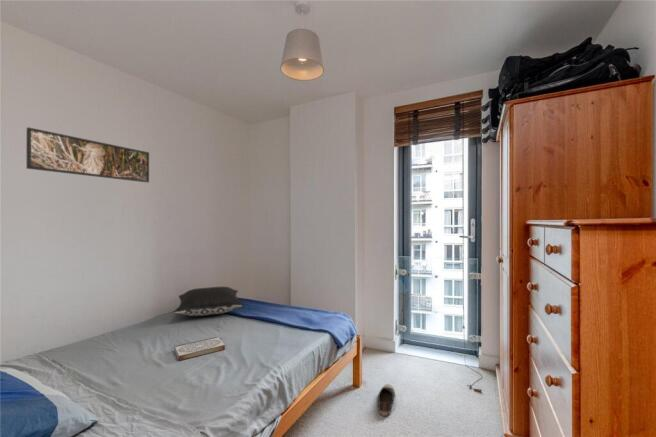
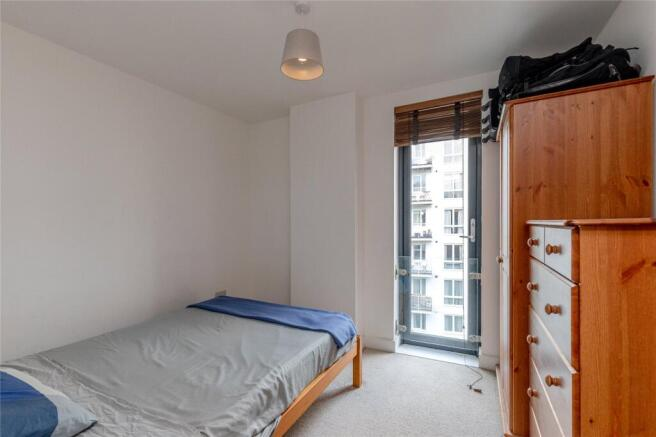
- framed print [26,126,150,183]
- shoe [377,383,396,417]
- pillow [172,286,245,317]
- book [173,336,226,362]
